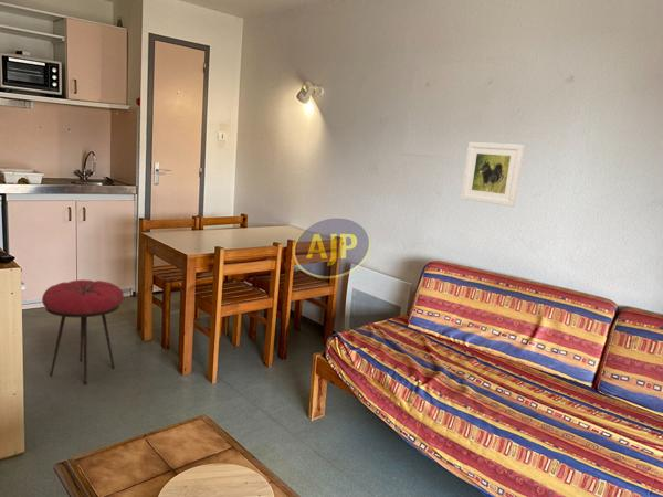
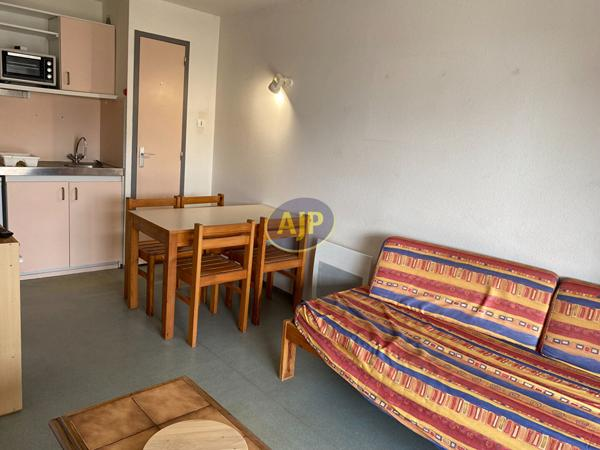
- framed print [460,141,525,208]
- stool [41,278,125,385]
